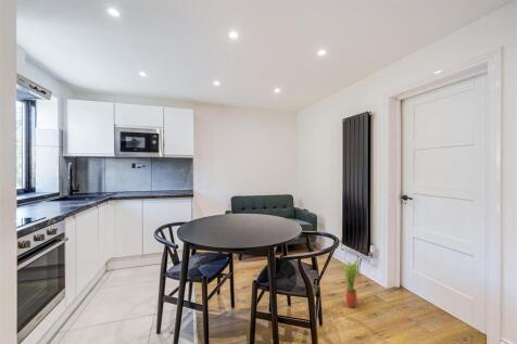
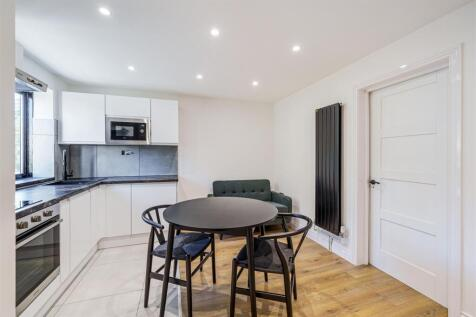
- potted plant [340,258,361,308]
